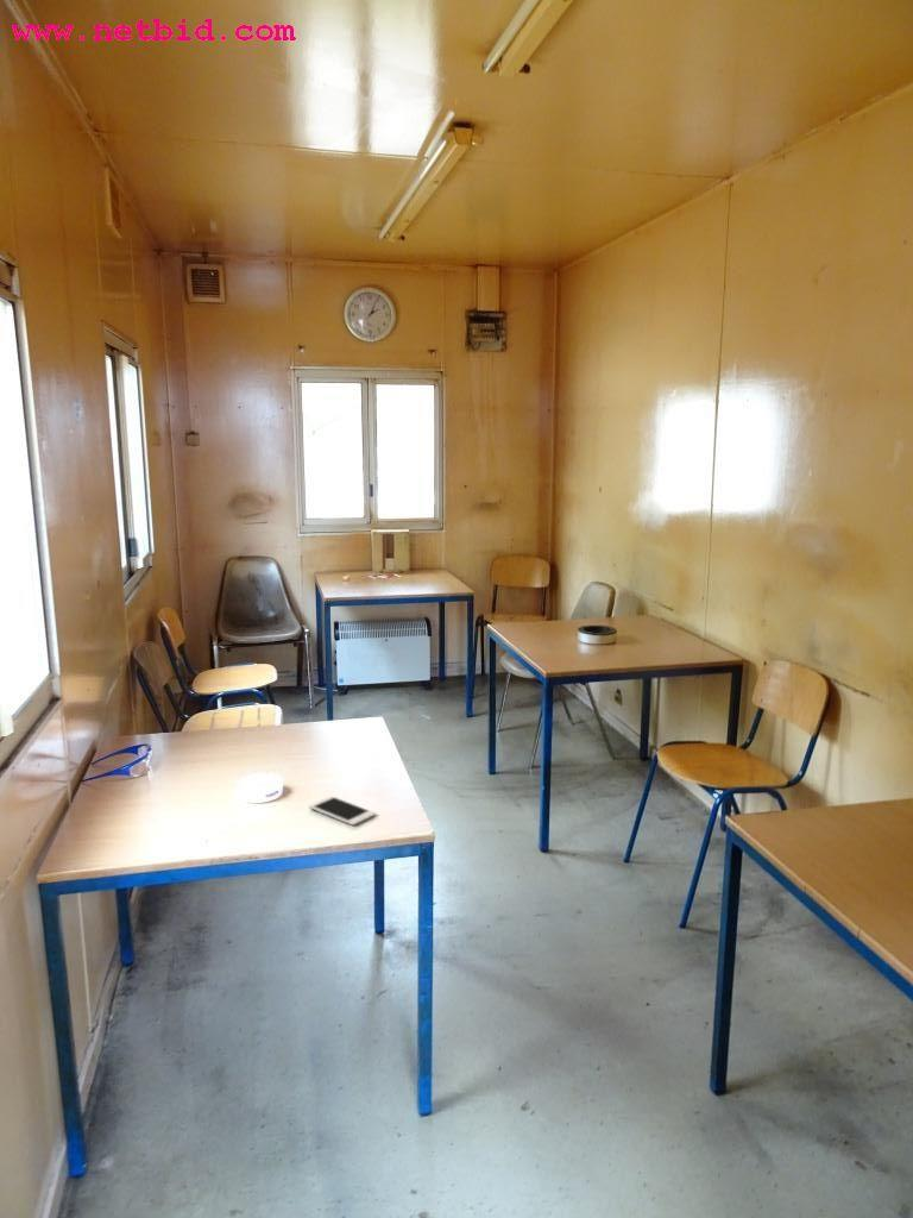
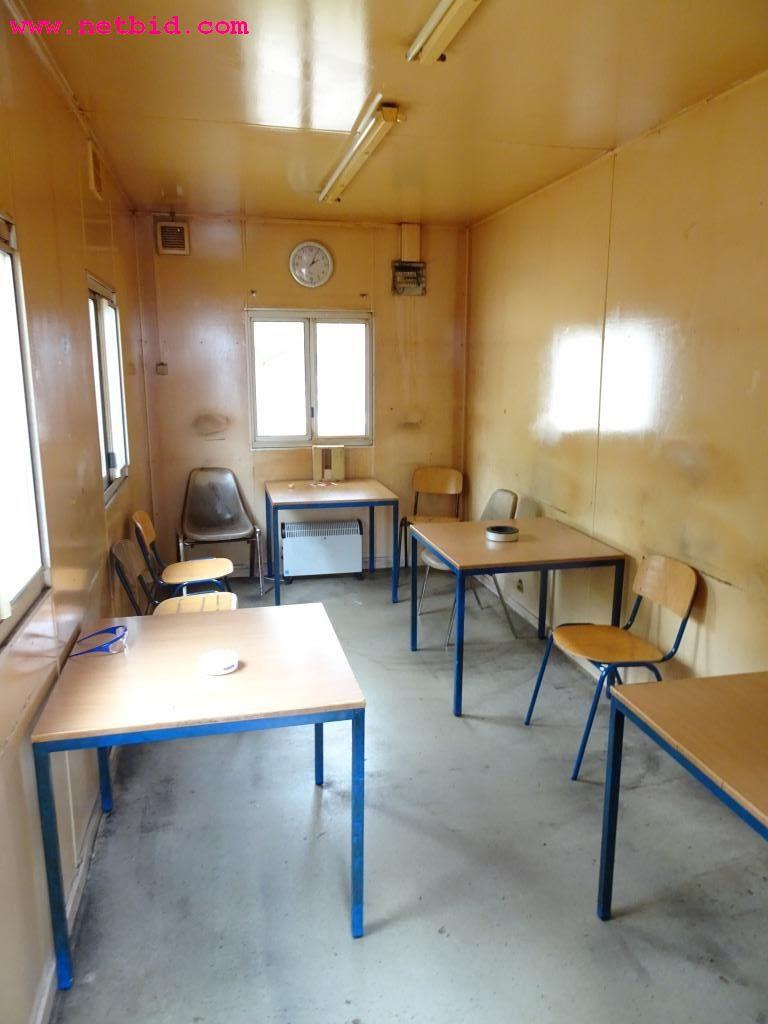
- cell phone [308,795,377,827]
